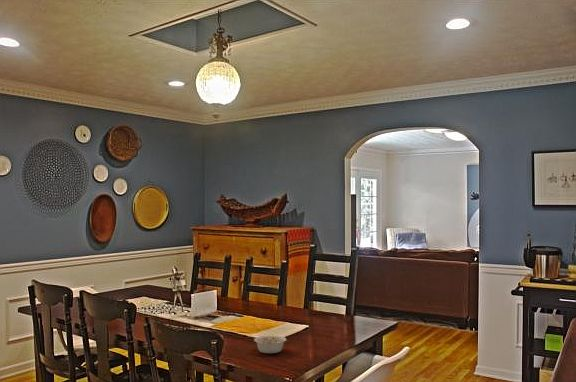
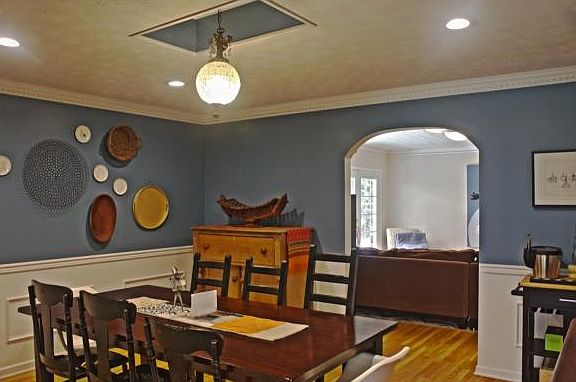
- legume [253,334,288,354]
